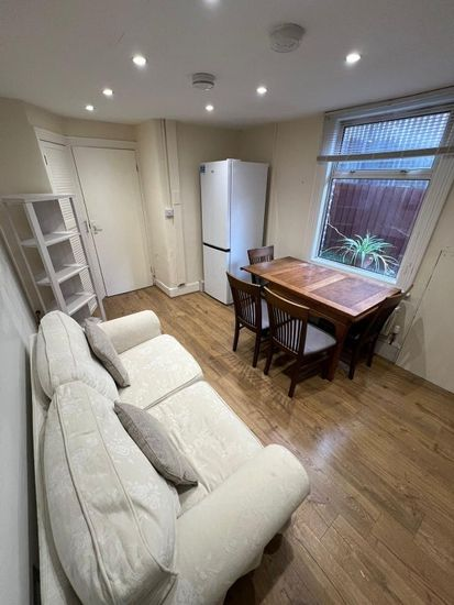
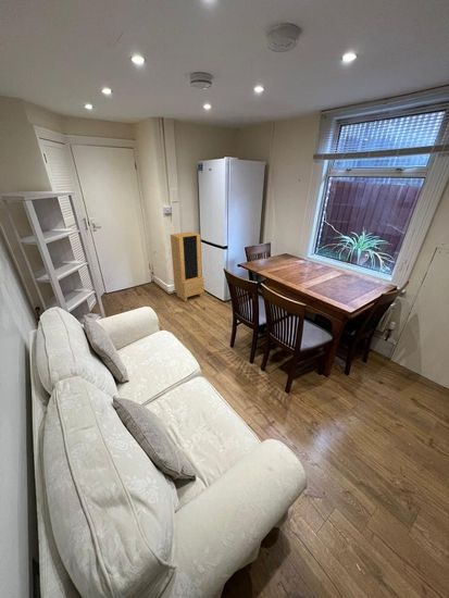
+ storage cabinet [170,231,205,302]
